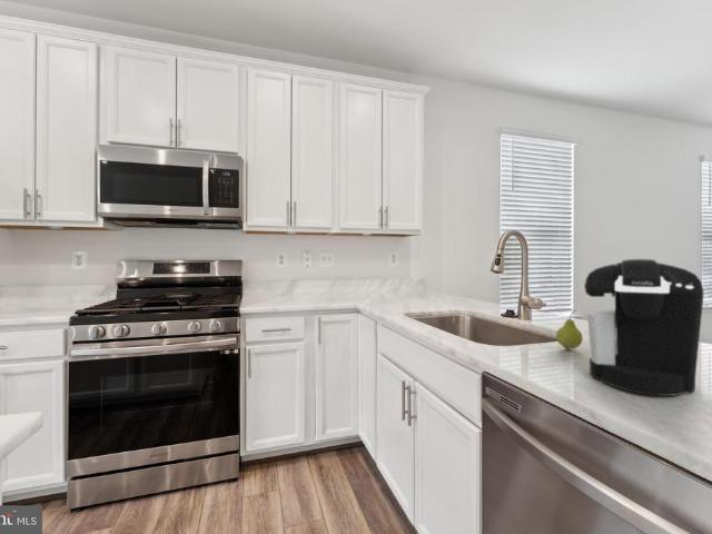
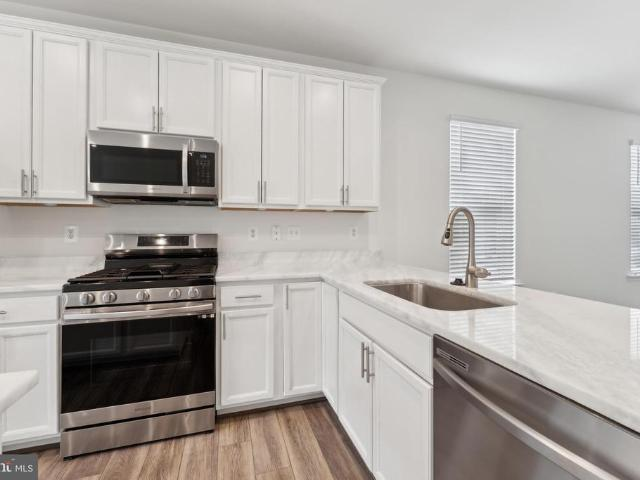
- coffee maker [583,258,705,397]
- fruit [555,308,584,350]
